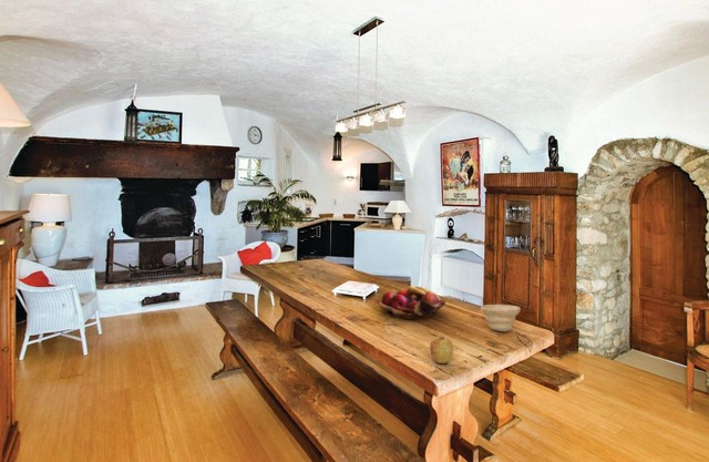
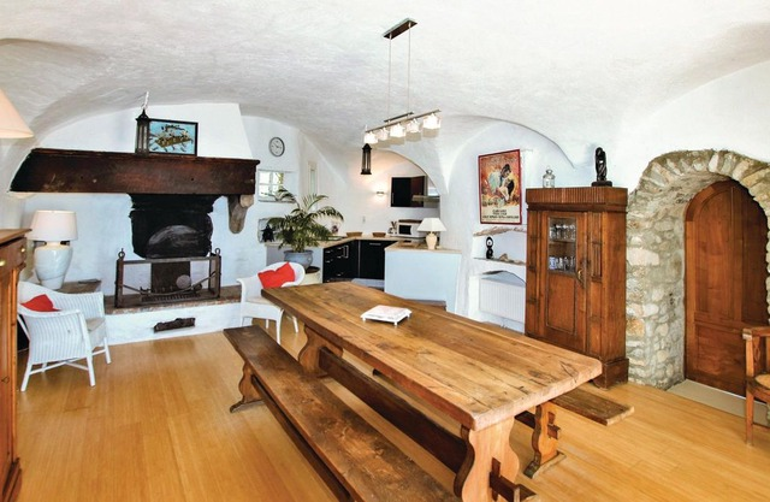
- fruit basket [379,285,446,320]
- bowl [480,304,522,332]
- apple [429,336,455,365]
